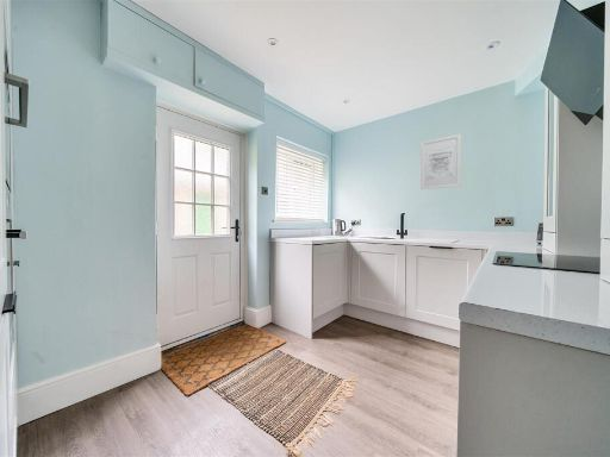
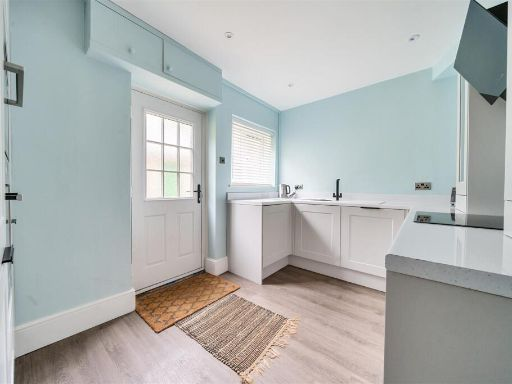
- wall art [419,133,462,190]
